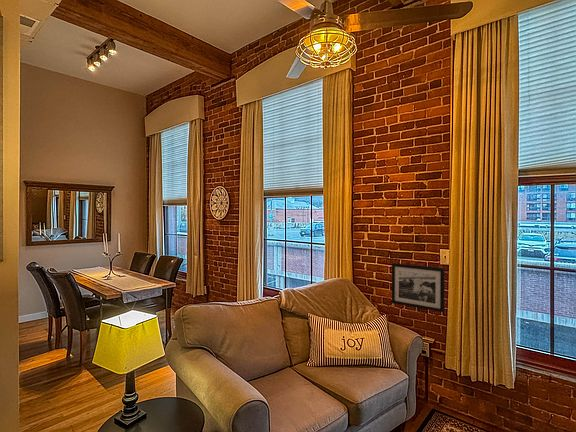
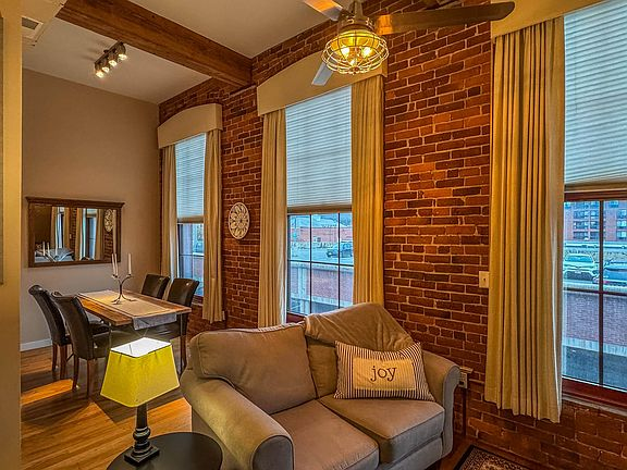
- picture frame [391,262,446,313]
